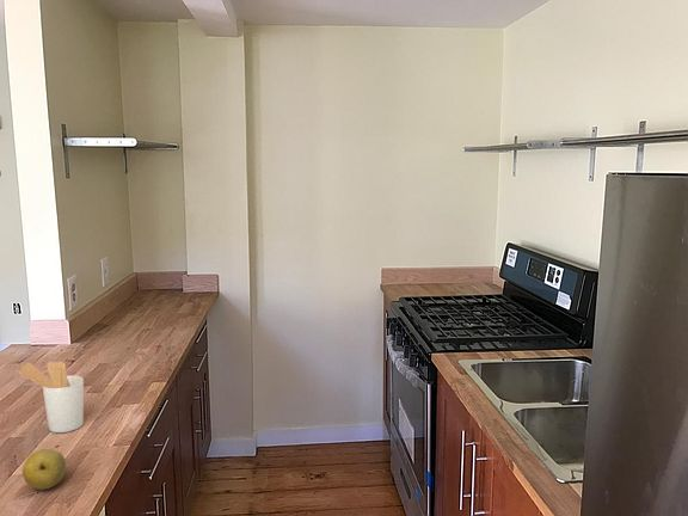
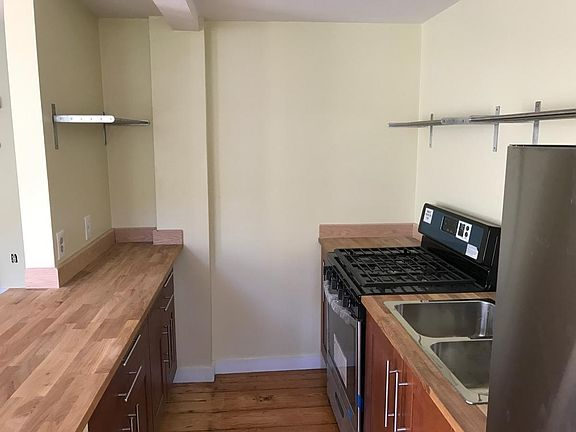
- utensil holder [17,361,85,434]
- fruit [22,448,67,491]
